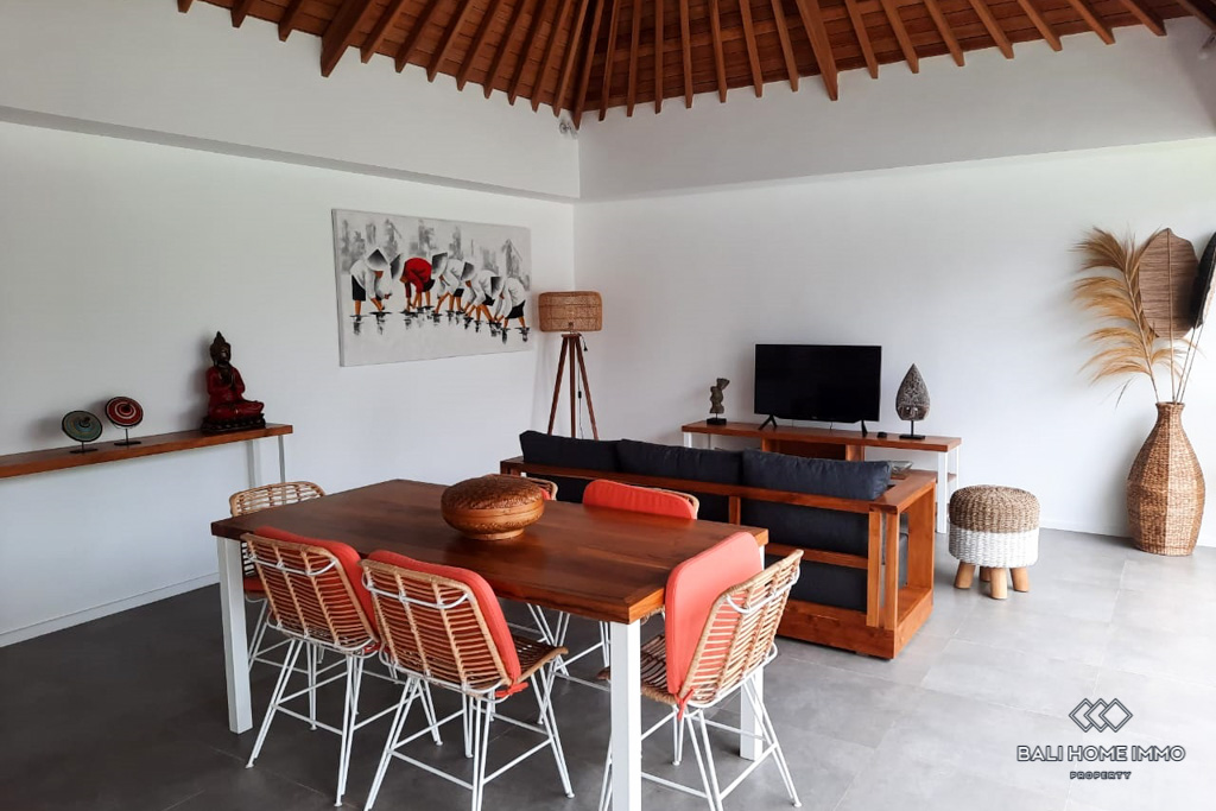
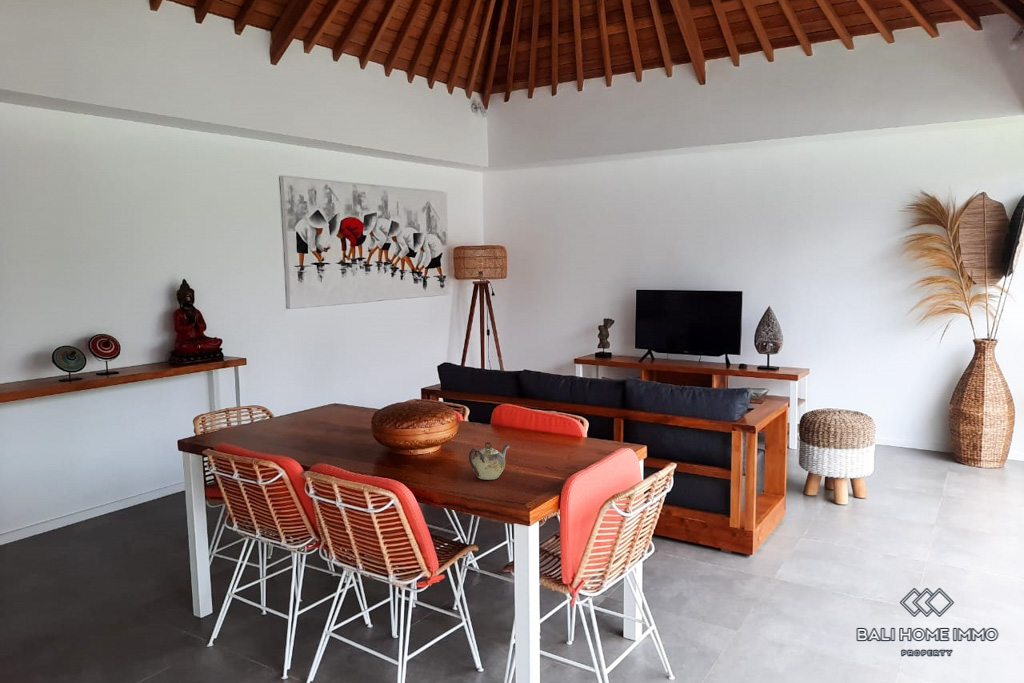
+ teapot [468,441,511,481]
